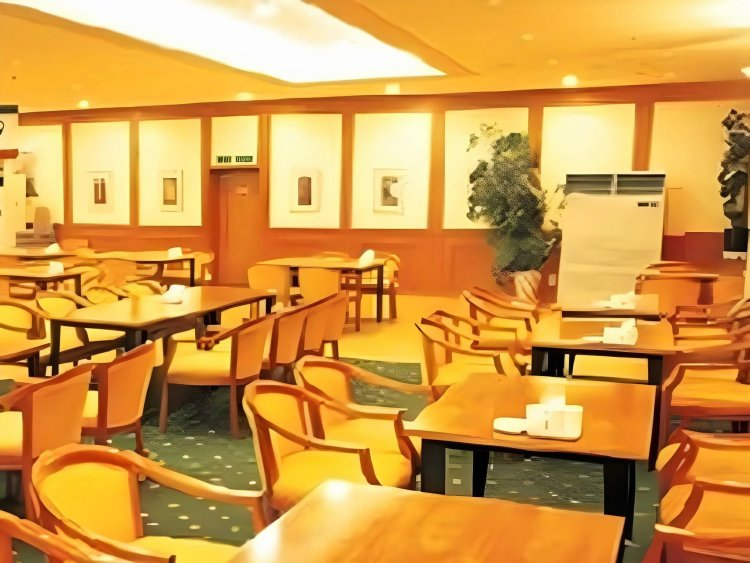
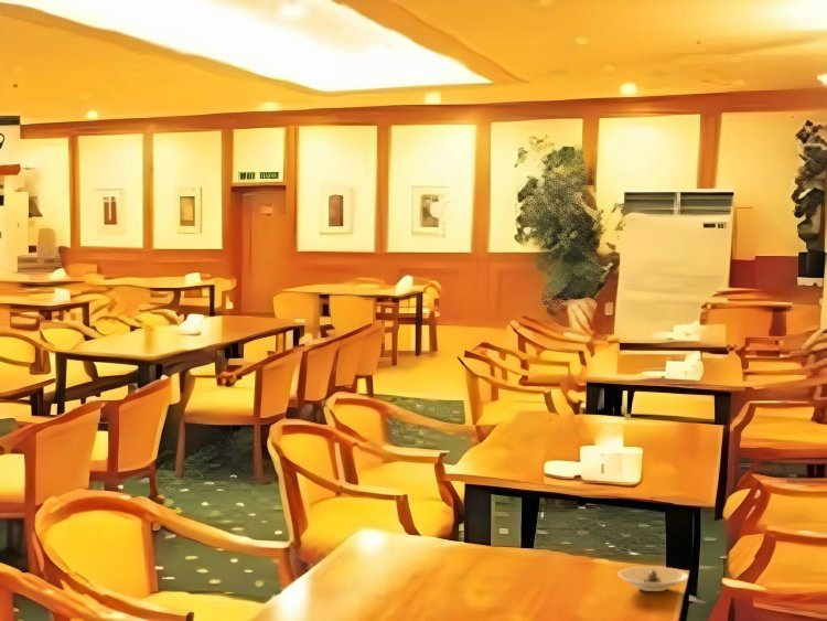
+ saucer [616,566,689,592]
